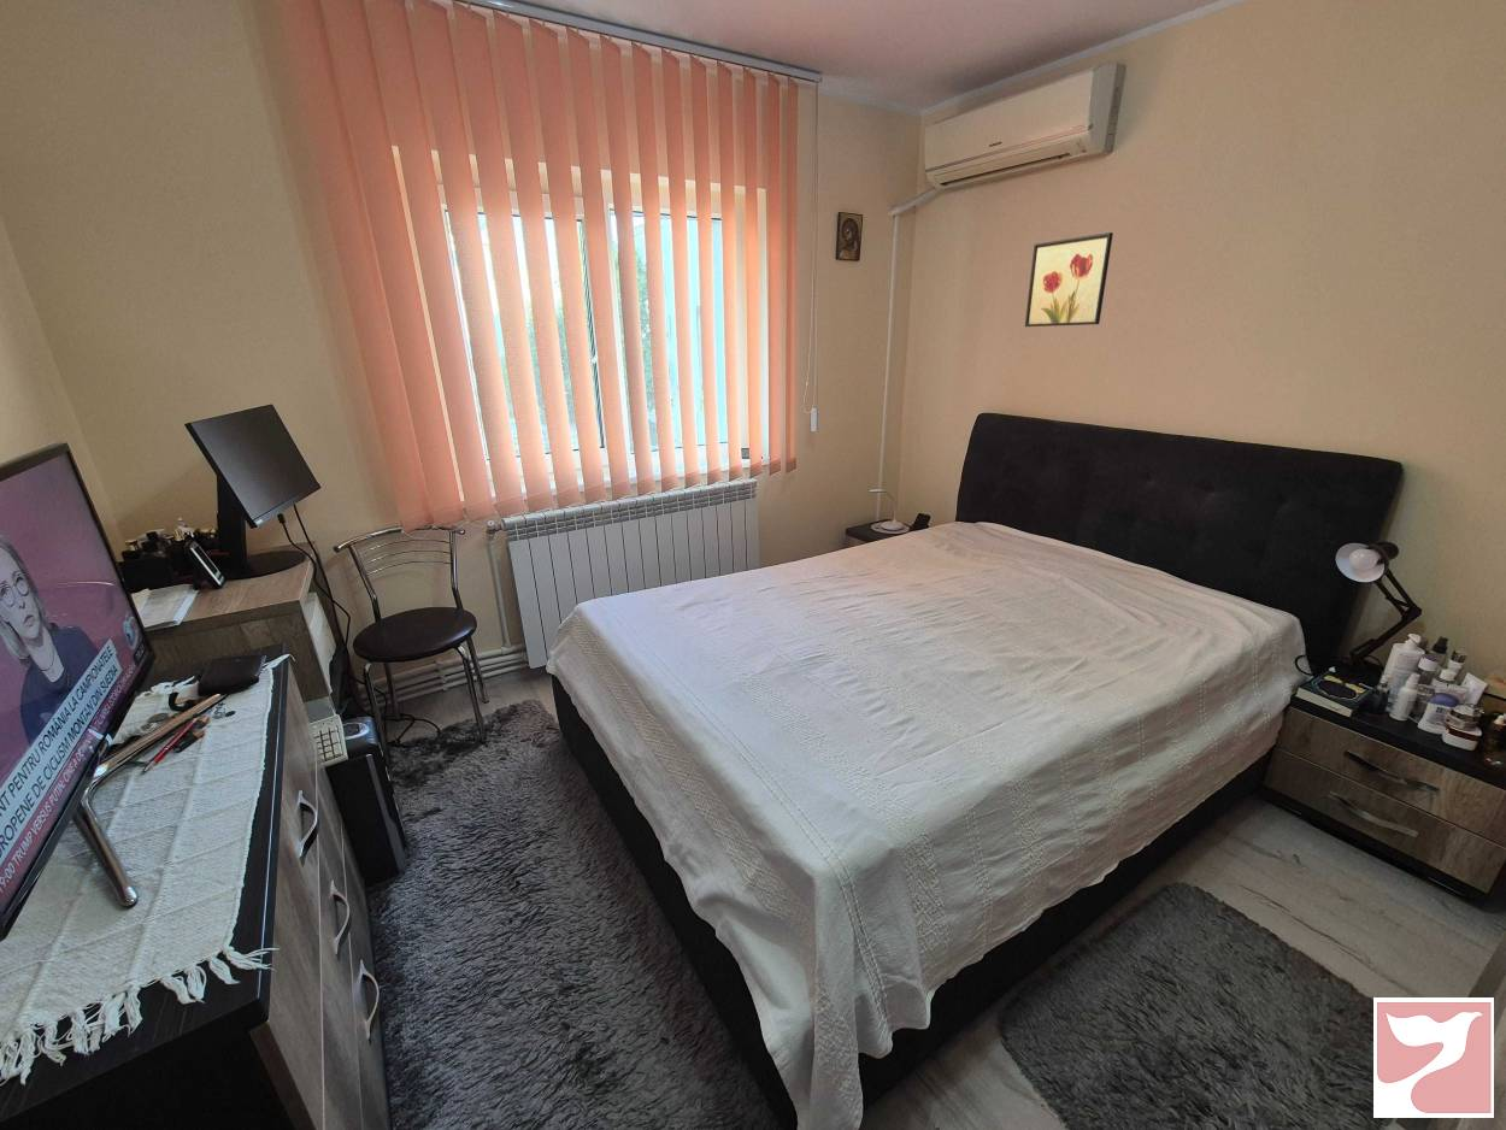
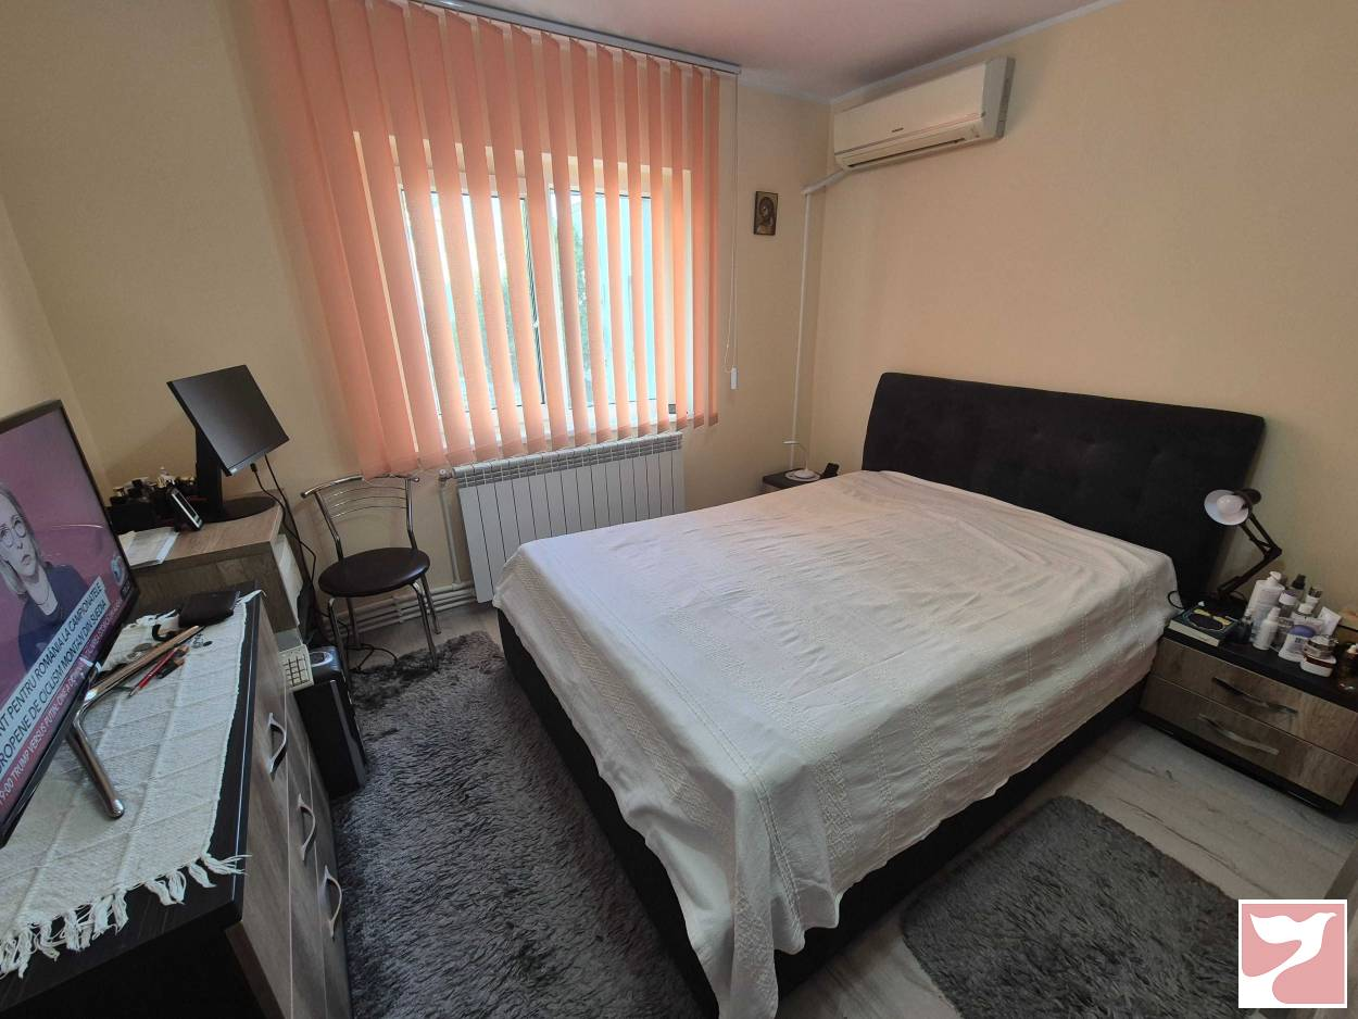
- wall art [1024,231,1114,328]
